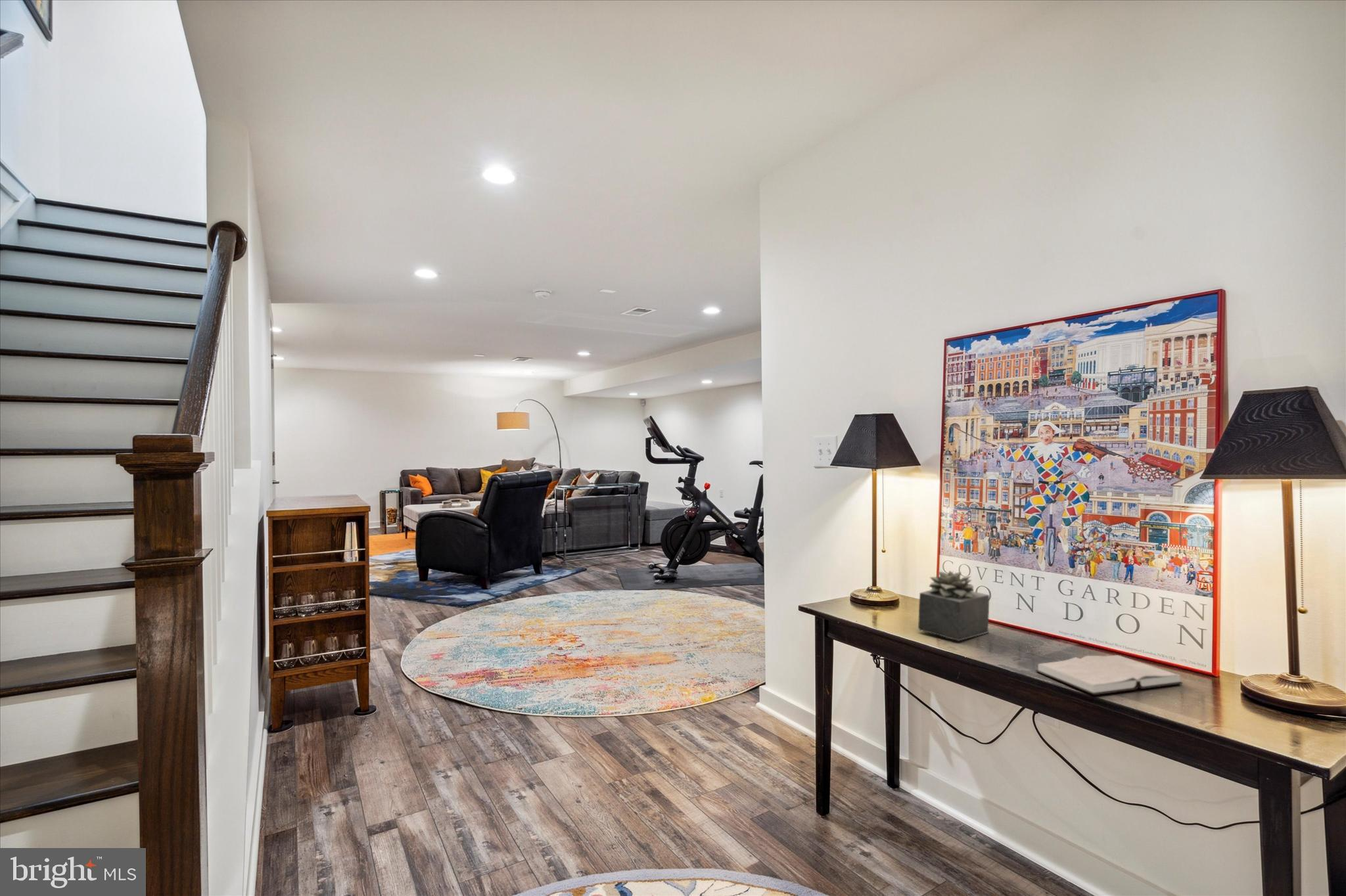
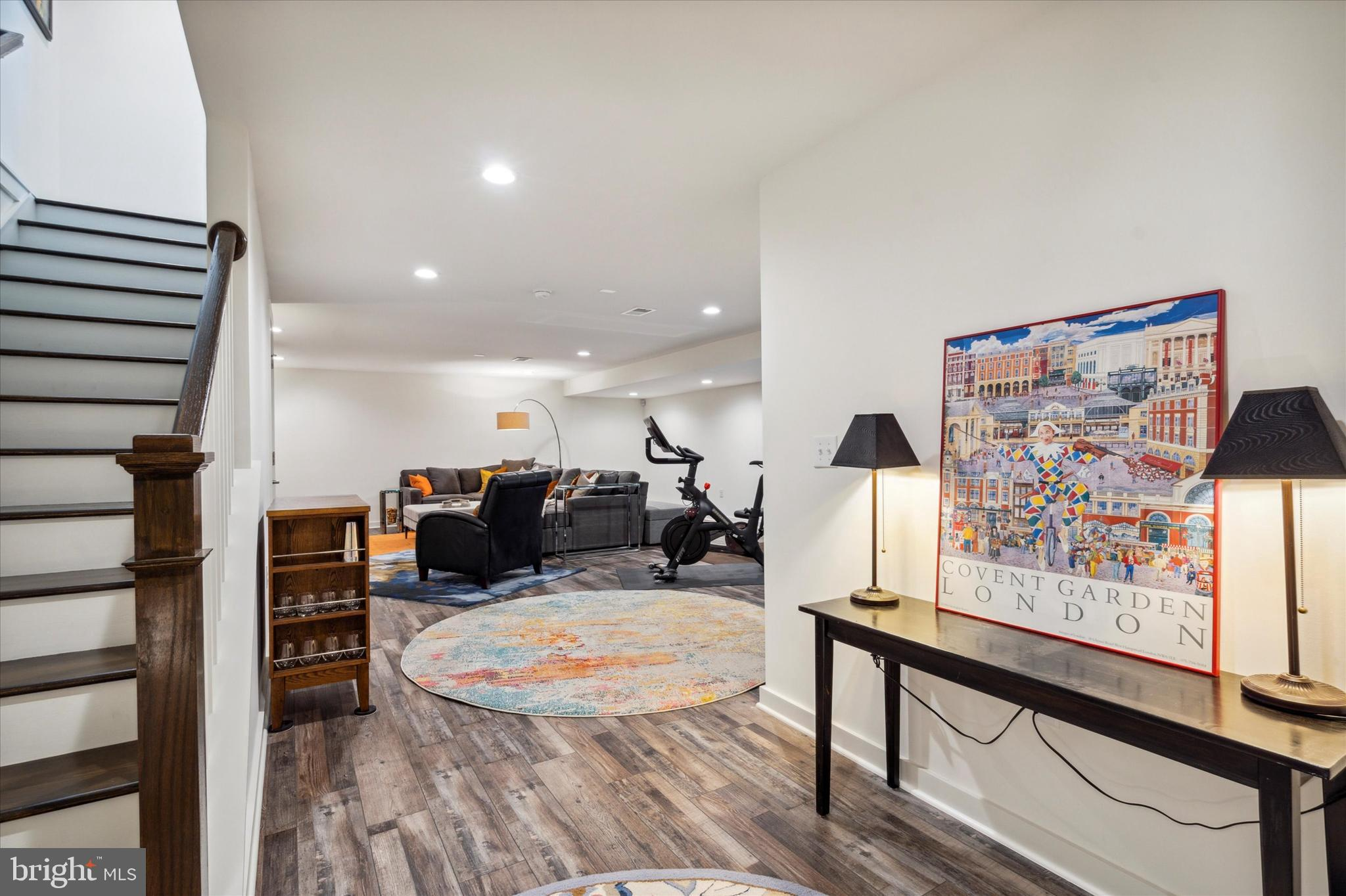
- hardback book [1035,654,1183,696]
- succulent plant [917,570,990,642]
